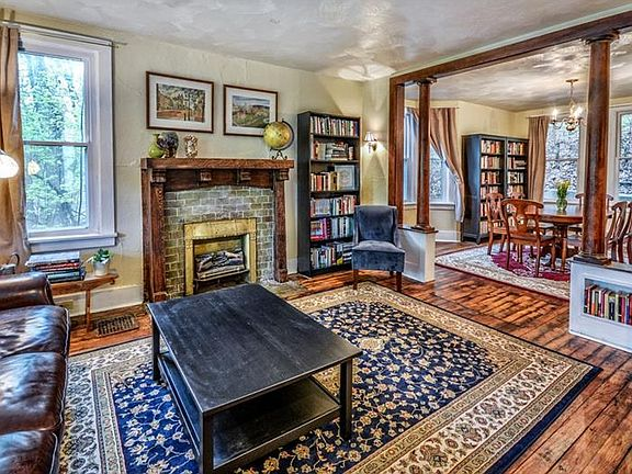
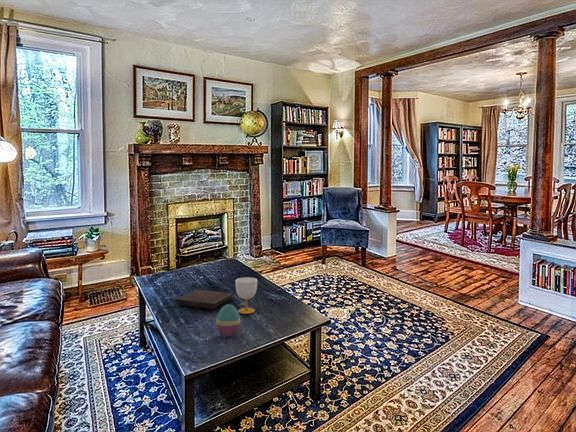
+ decorative egg [215,303,242,338]
+ cup [234,276,258,315]
+ book [175,289,233,310]
